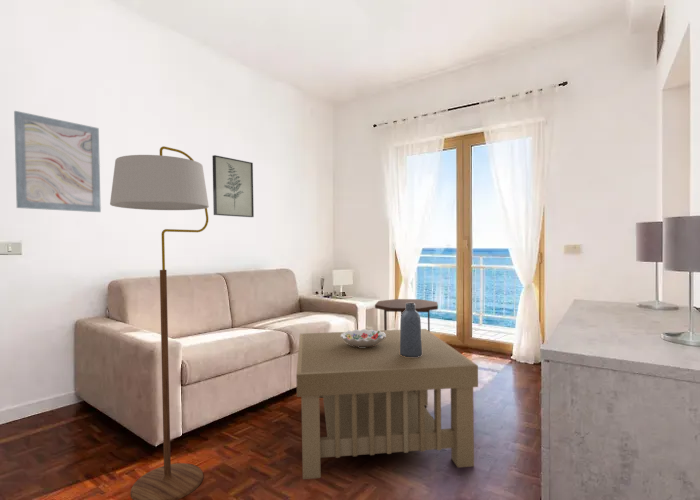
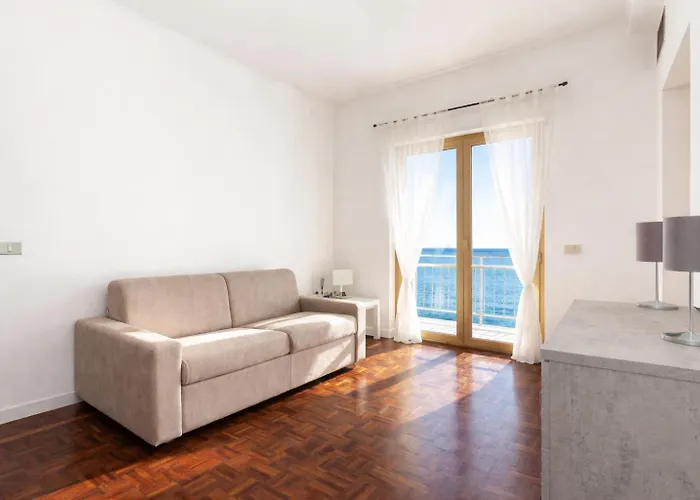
- coffee table [295,328,479,480]
- floor lamp [109,145,210,500]
- wall art [211,154,255,218]
- wall art [13,110,102,213]
- side table [374,298,439,332]
- decorative bowl [341,328,386,347]
- vase [399,303,422,357]
